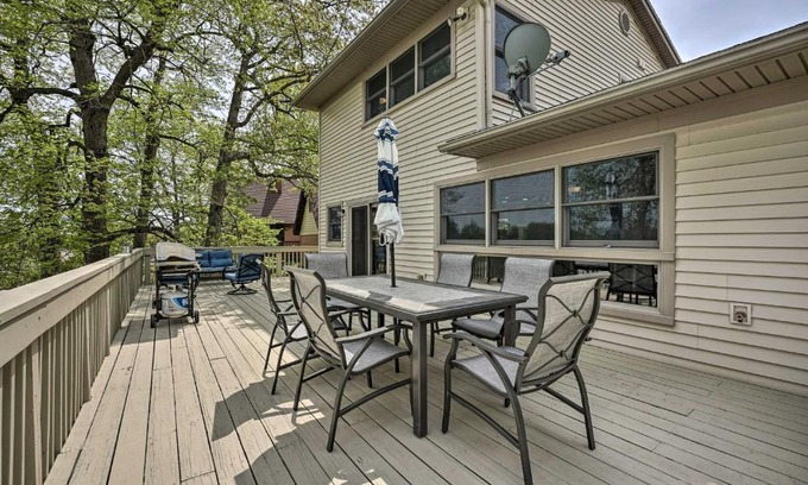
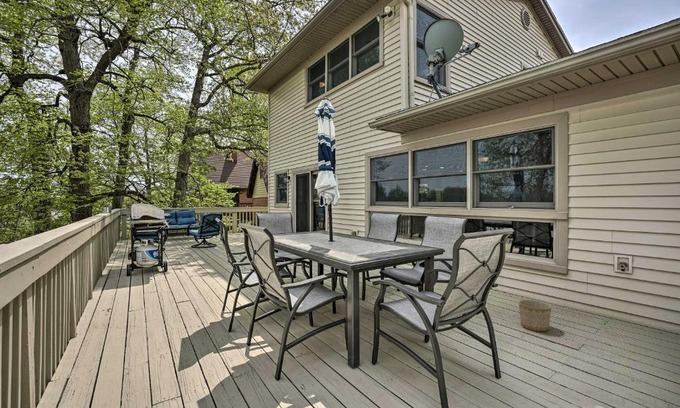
+ planter [518,299,552,332]
